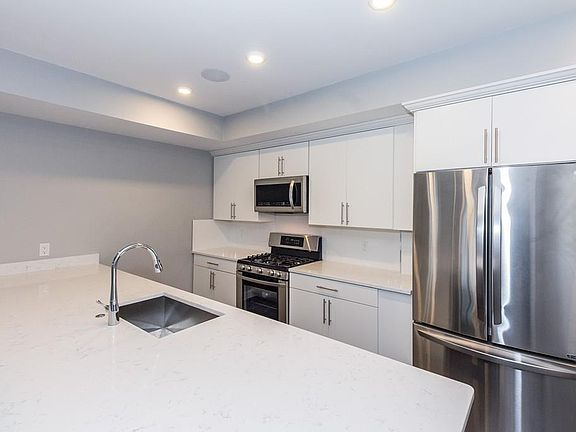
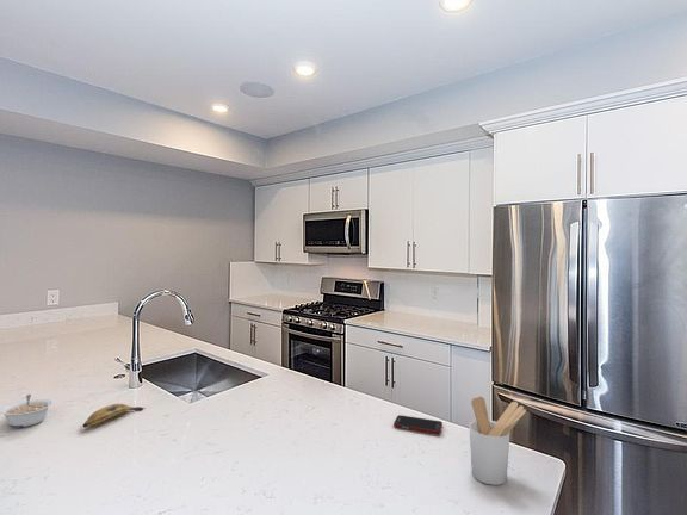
+ cell phone [392,414,444,435]
+ utensil holder [468,396,527,486]
+ banana [82,403,146,428]
+ legume [0,393,54,428]
